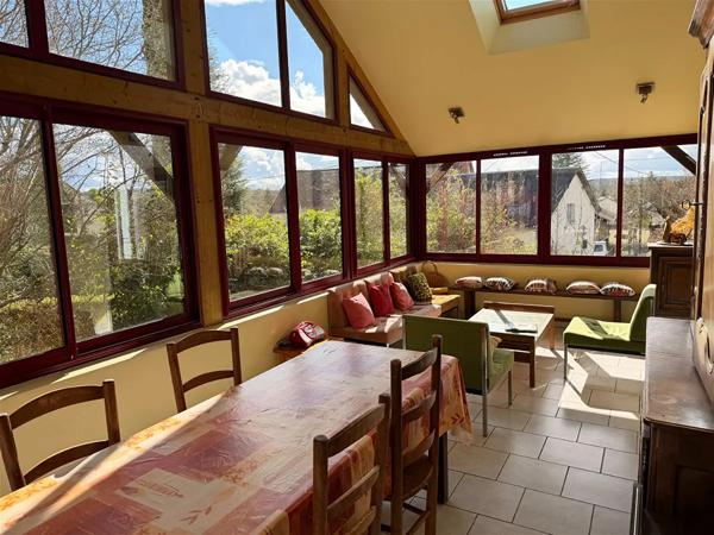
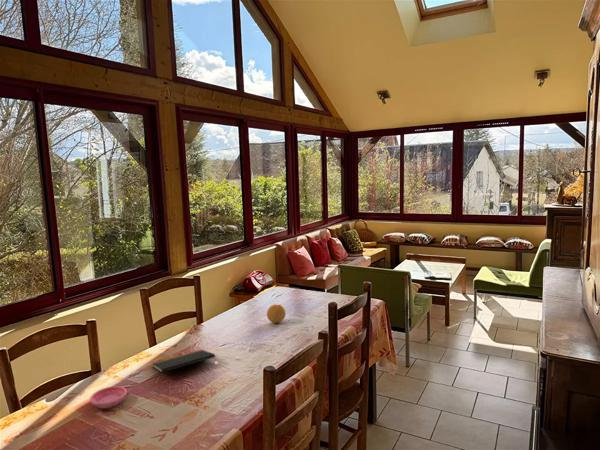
+ fruit [266,304,287,324]
+ notepad [150,349,217,373]
+ saucer [89,385,128,409]
